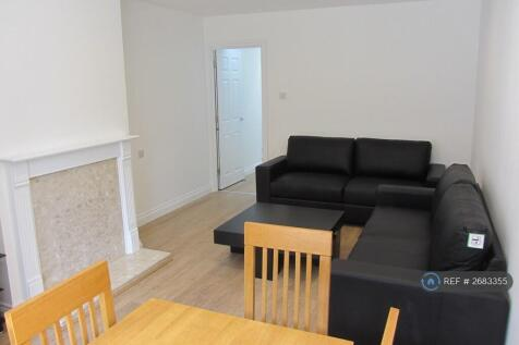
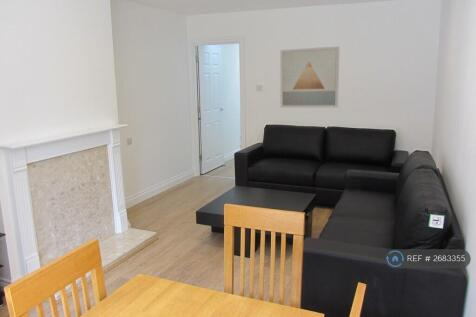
+ wall art [279,45,340,109]
